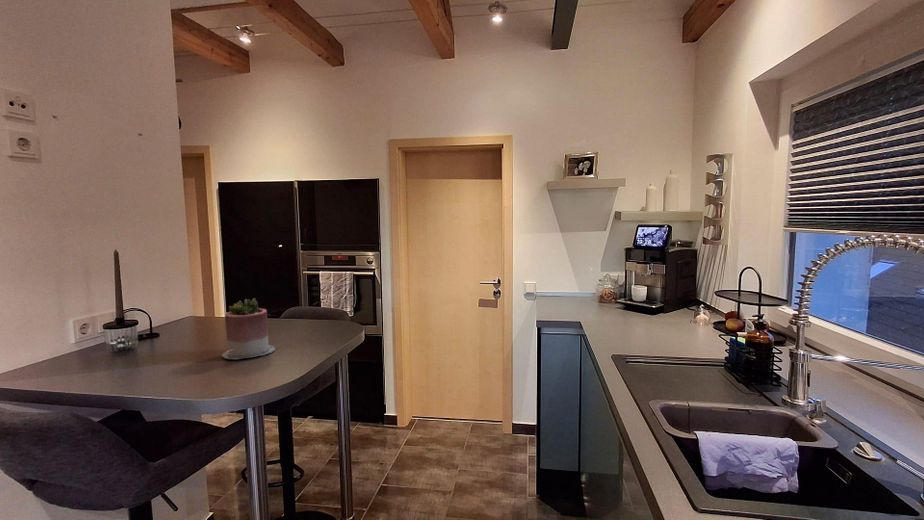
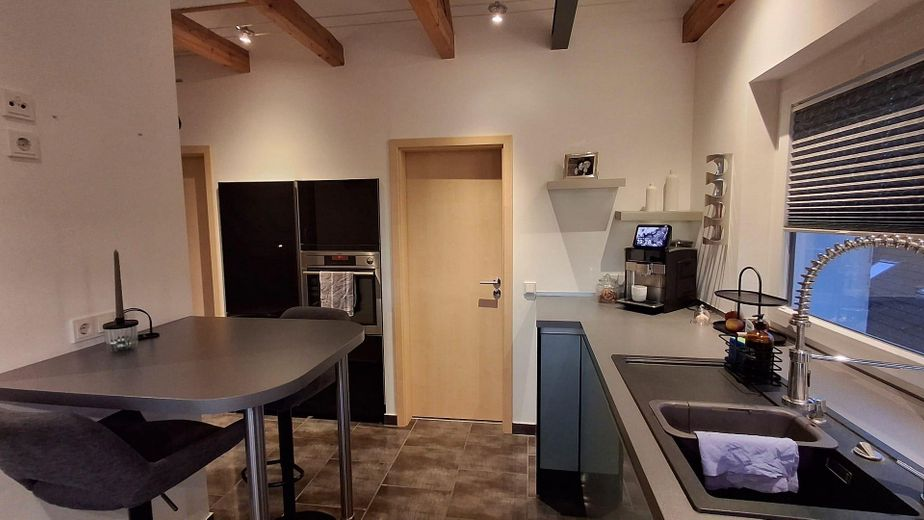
- succulent planter [221,297,276,360]
